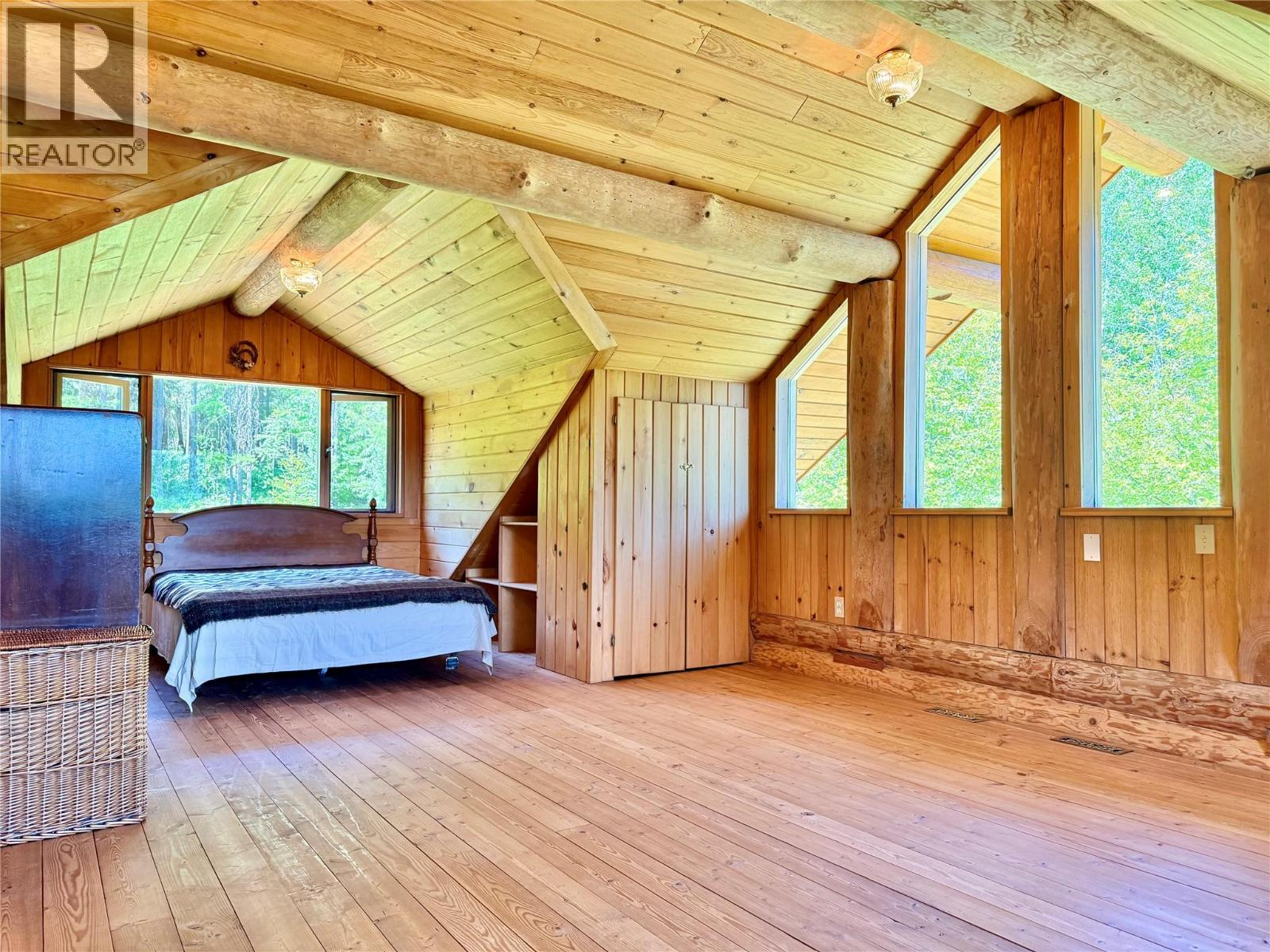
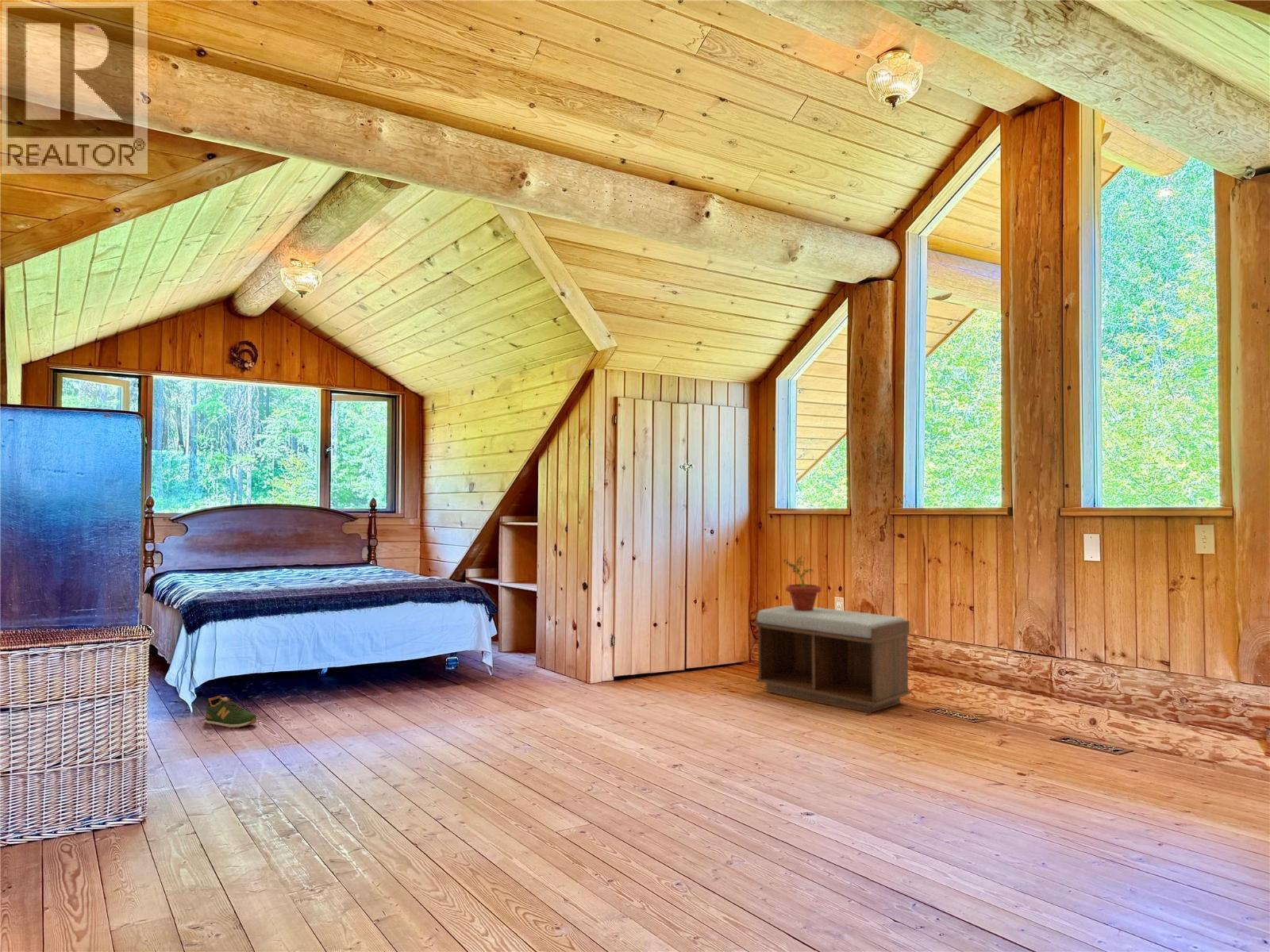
+ bench [755,605,911,714]
+ shoe [204,695,257,729]
+ potted plant [782,555,822,611]
